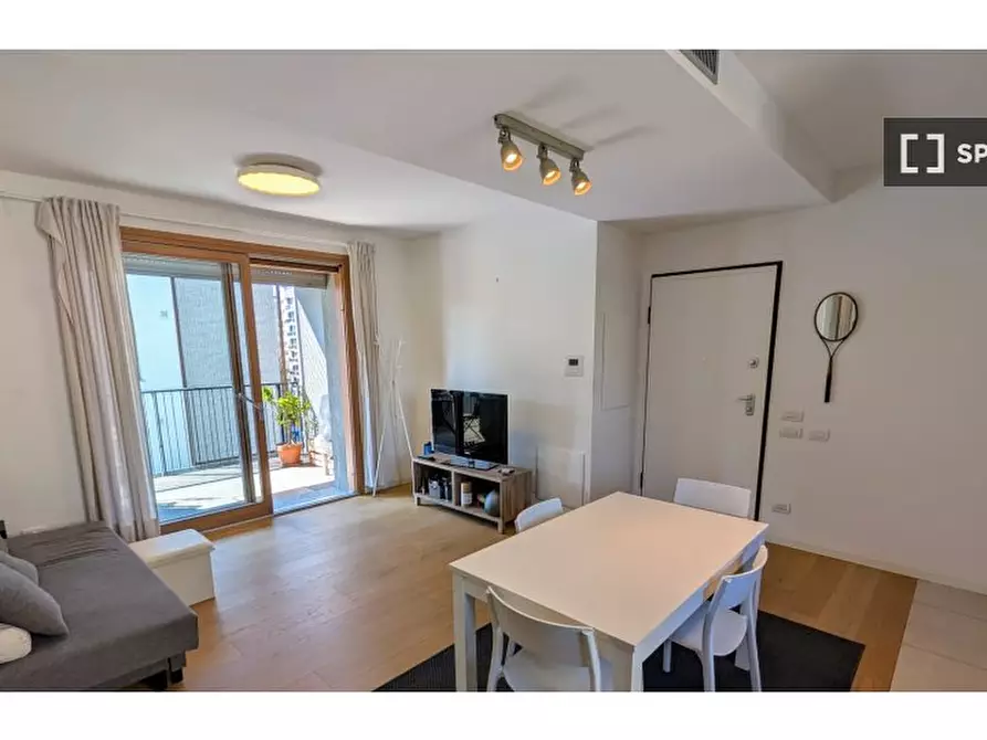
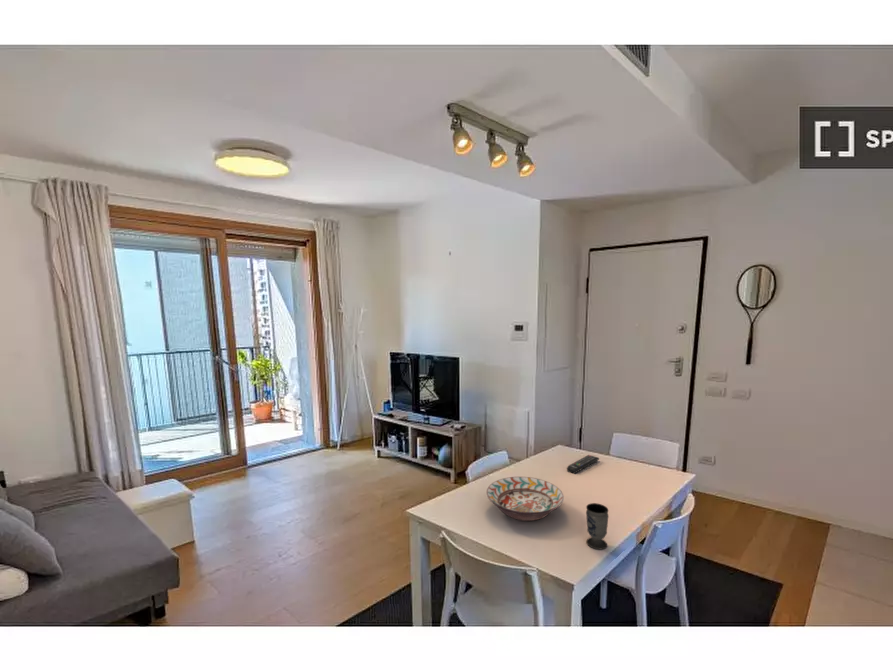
+ decorative bowl [486,476,565,522]
+ remote control [566,454,600,475]
+ cup [585,502,610,550]
